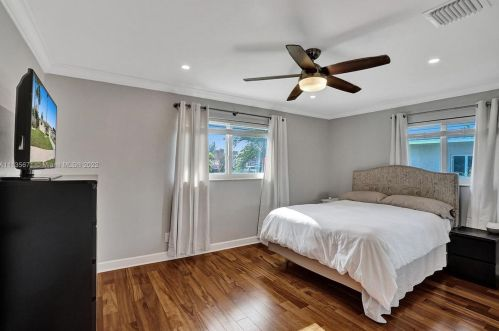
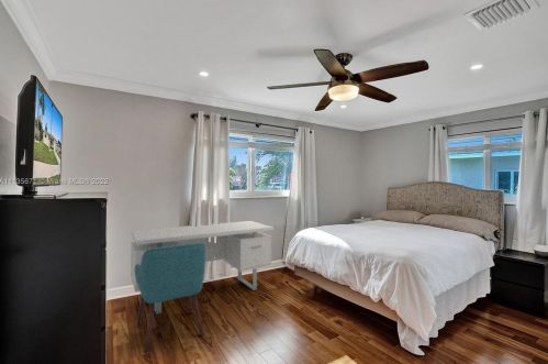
+ chair [135,243,206,354]
+ desk [130,220,275,316]
